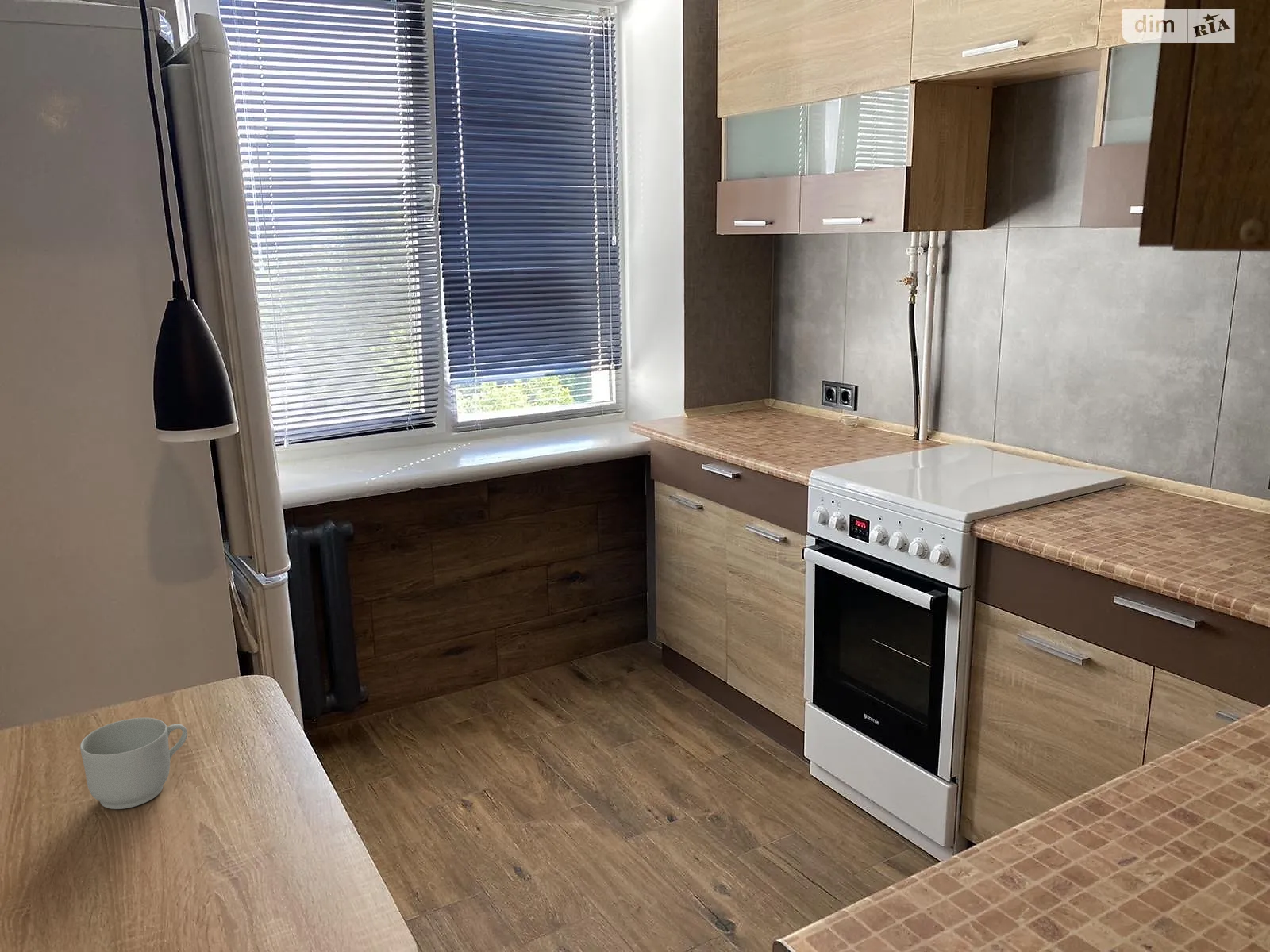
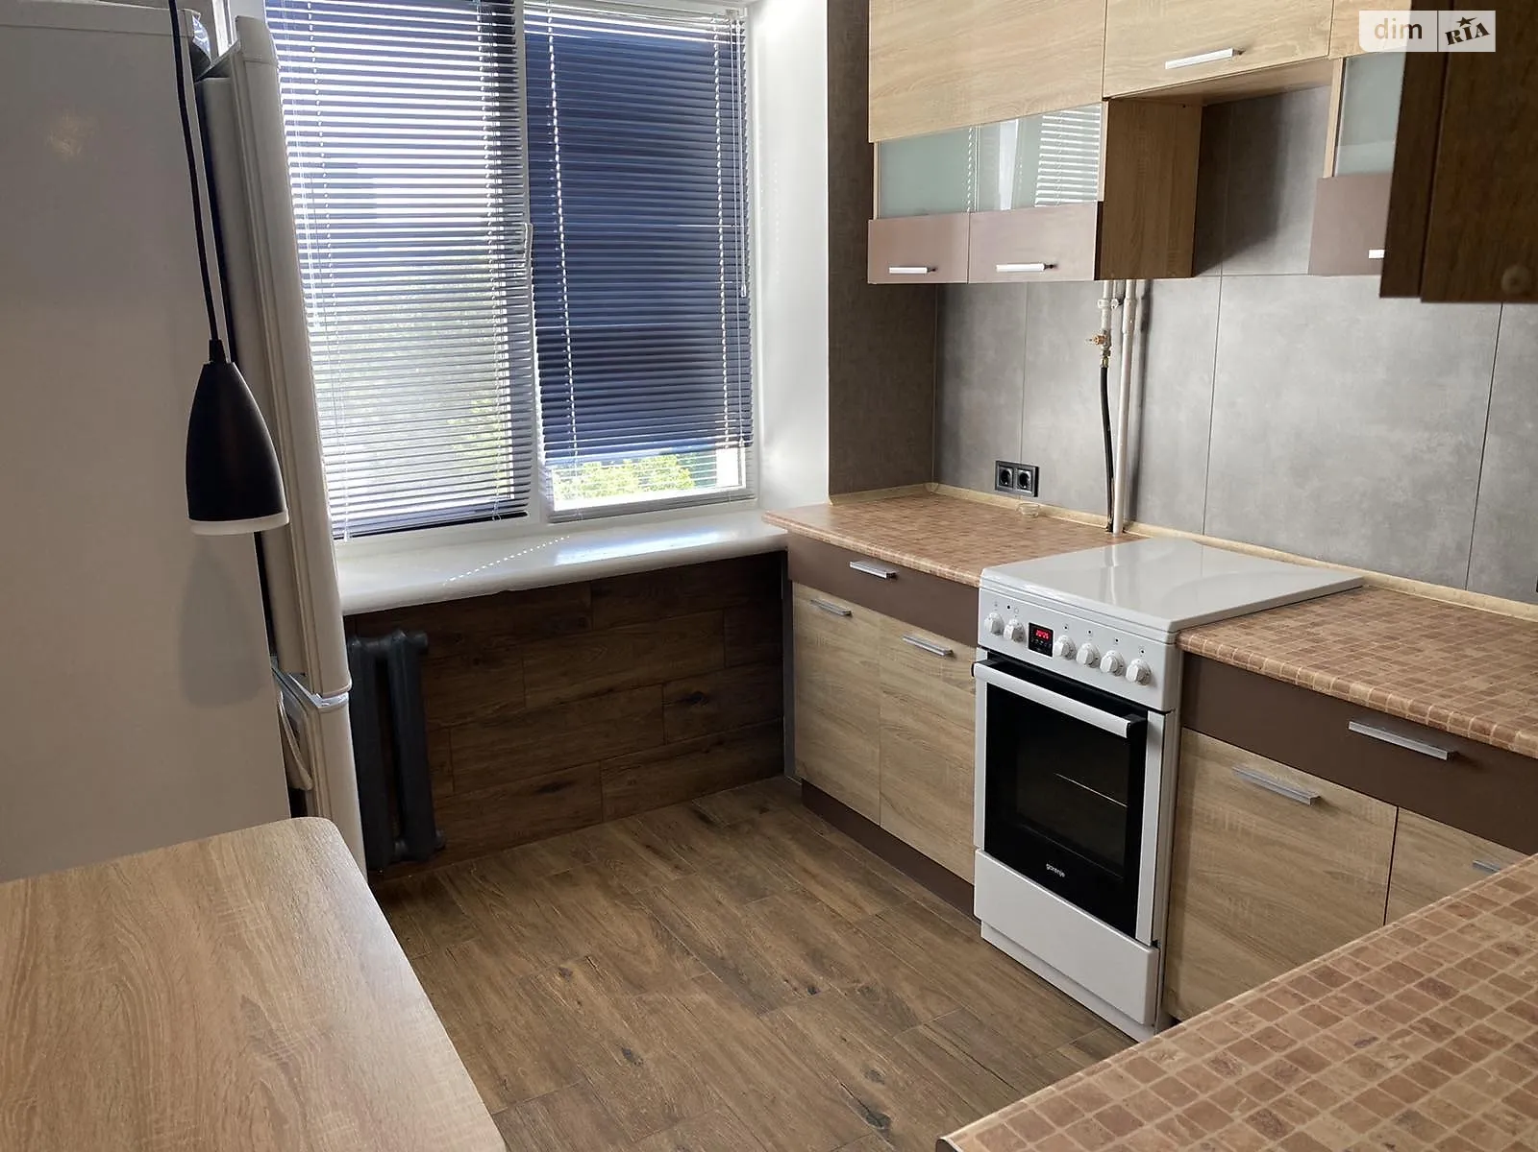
- mug [79,717,188,810]
